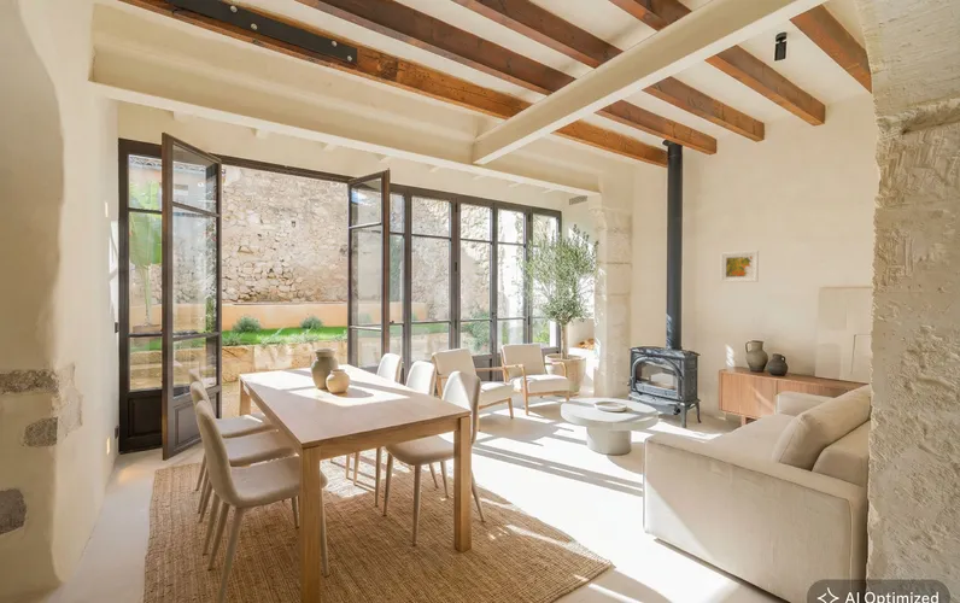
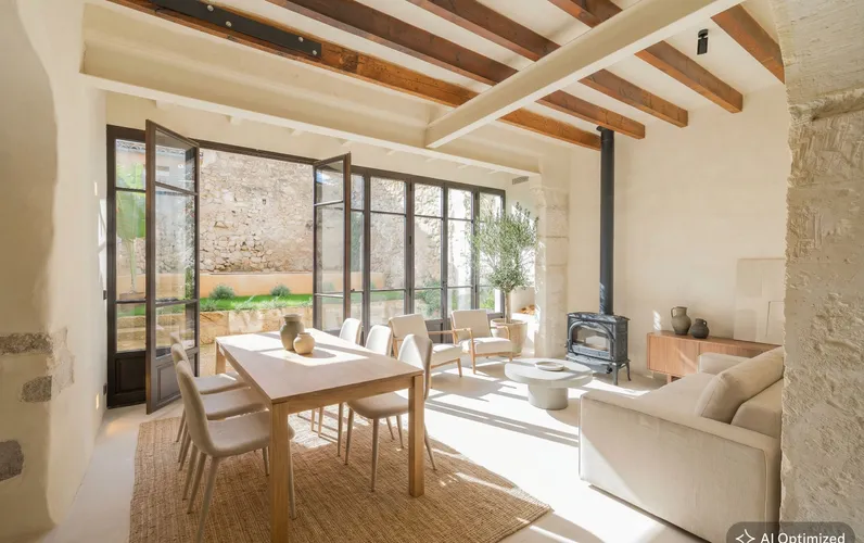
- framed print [719,250,760,283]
